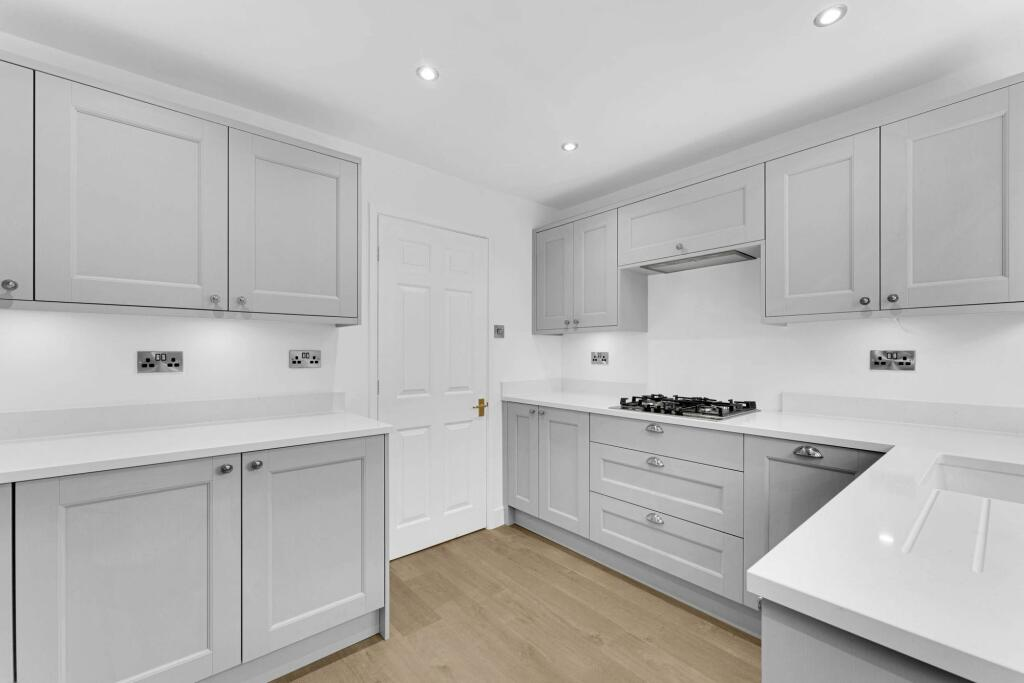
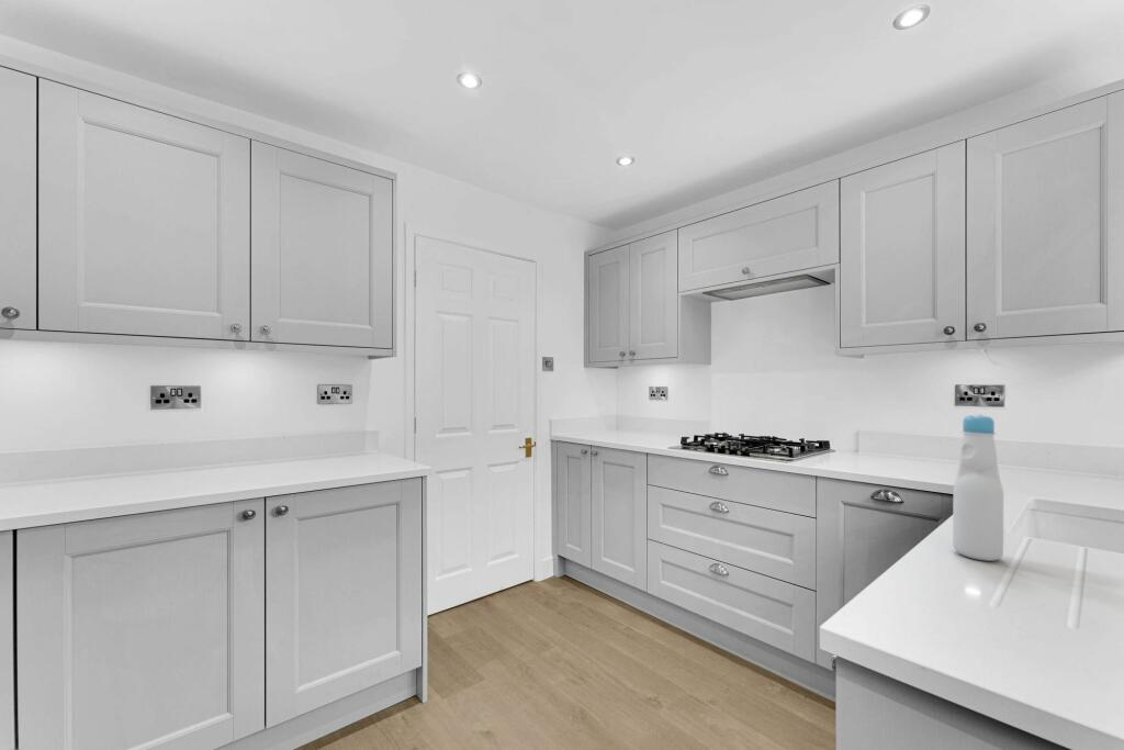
+ bottle [952,413,1004,562]
